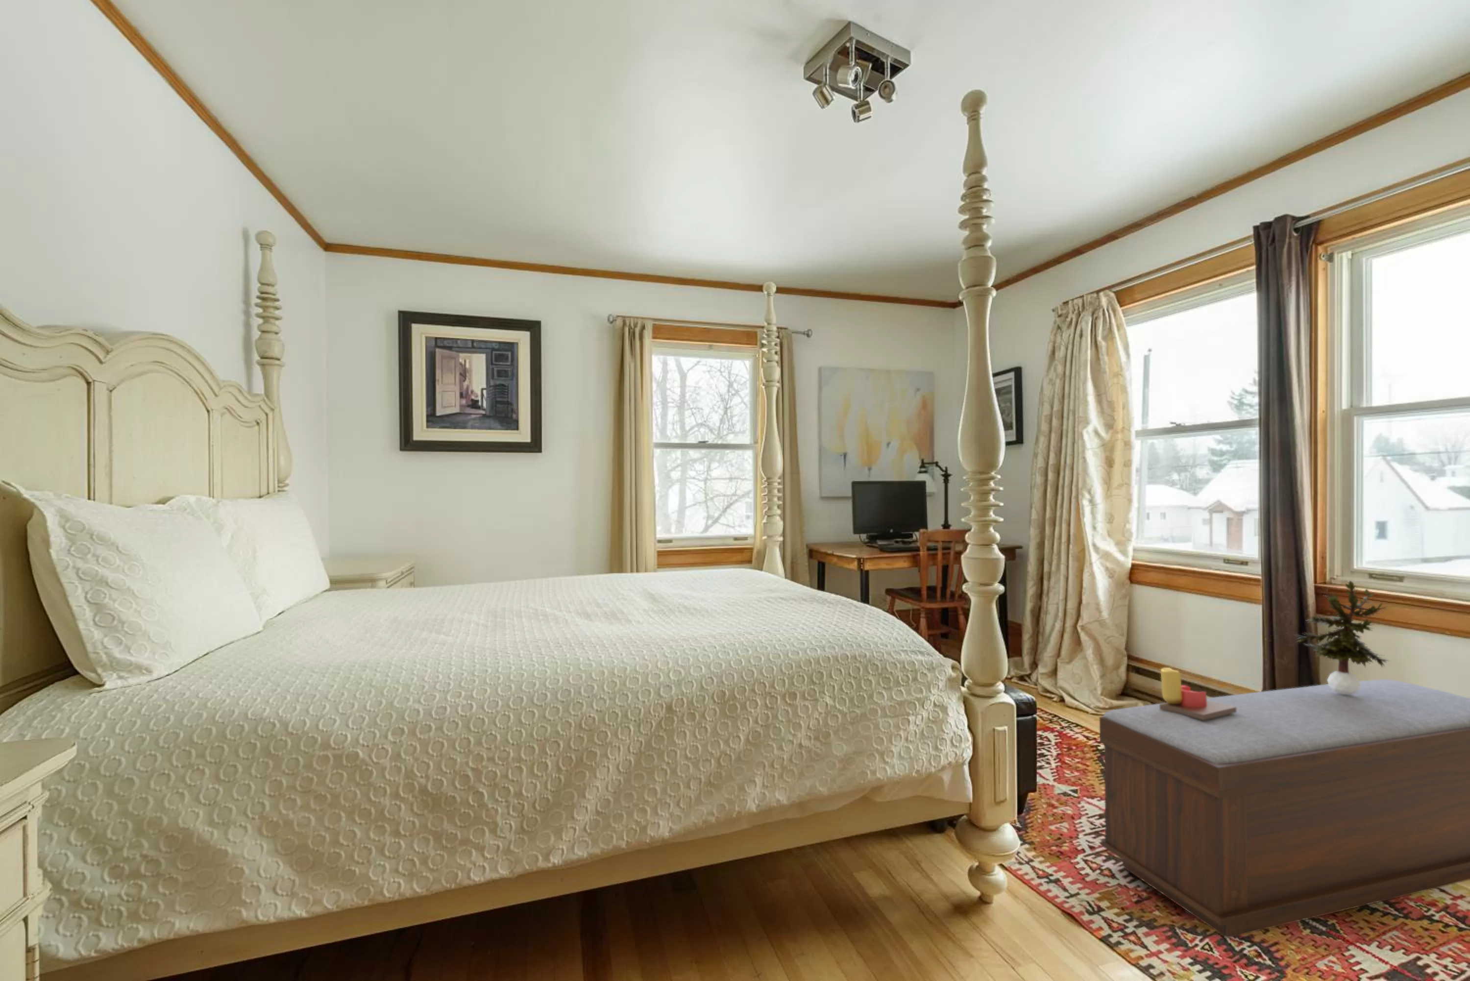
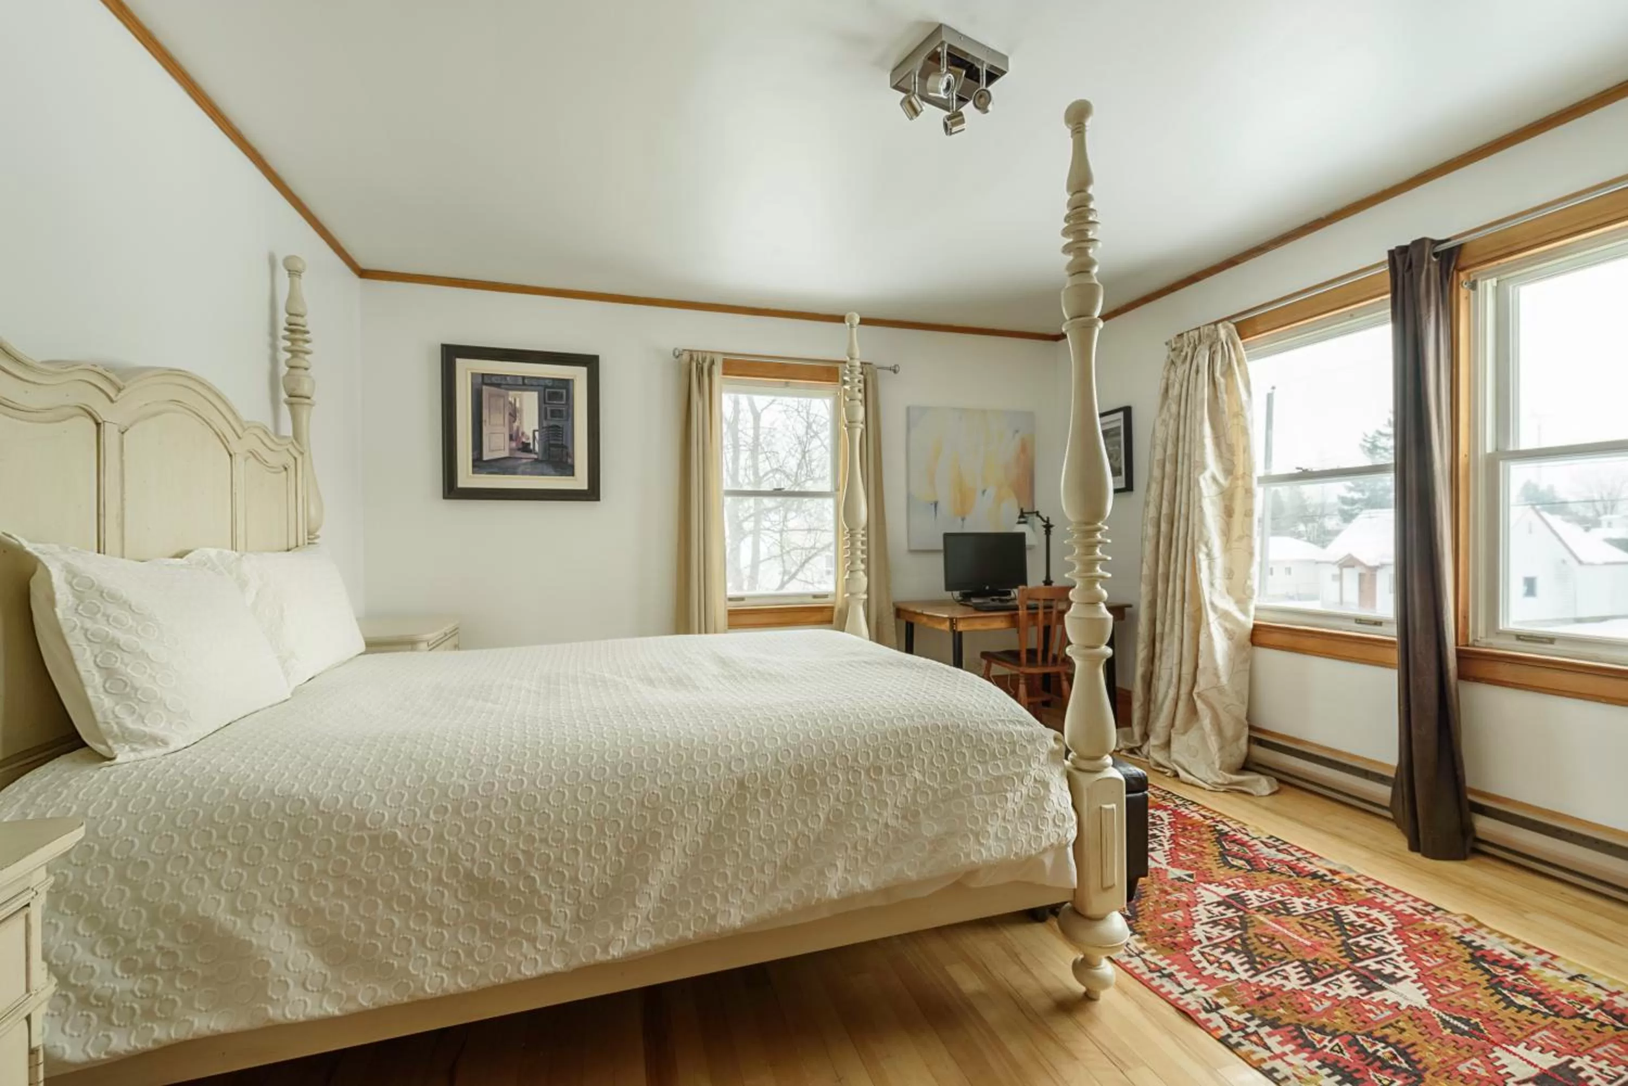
- potted plant [1294,580,1392,695]
- bench [1099,679,1470,939]
- candle [1160,667,1236,719]
